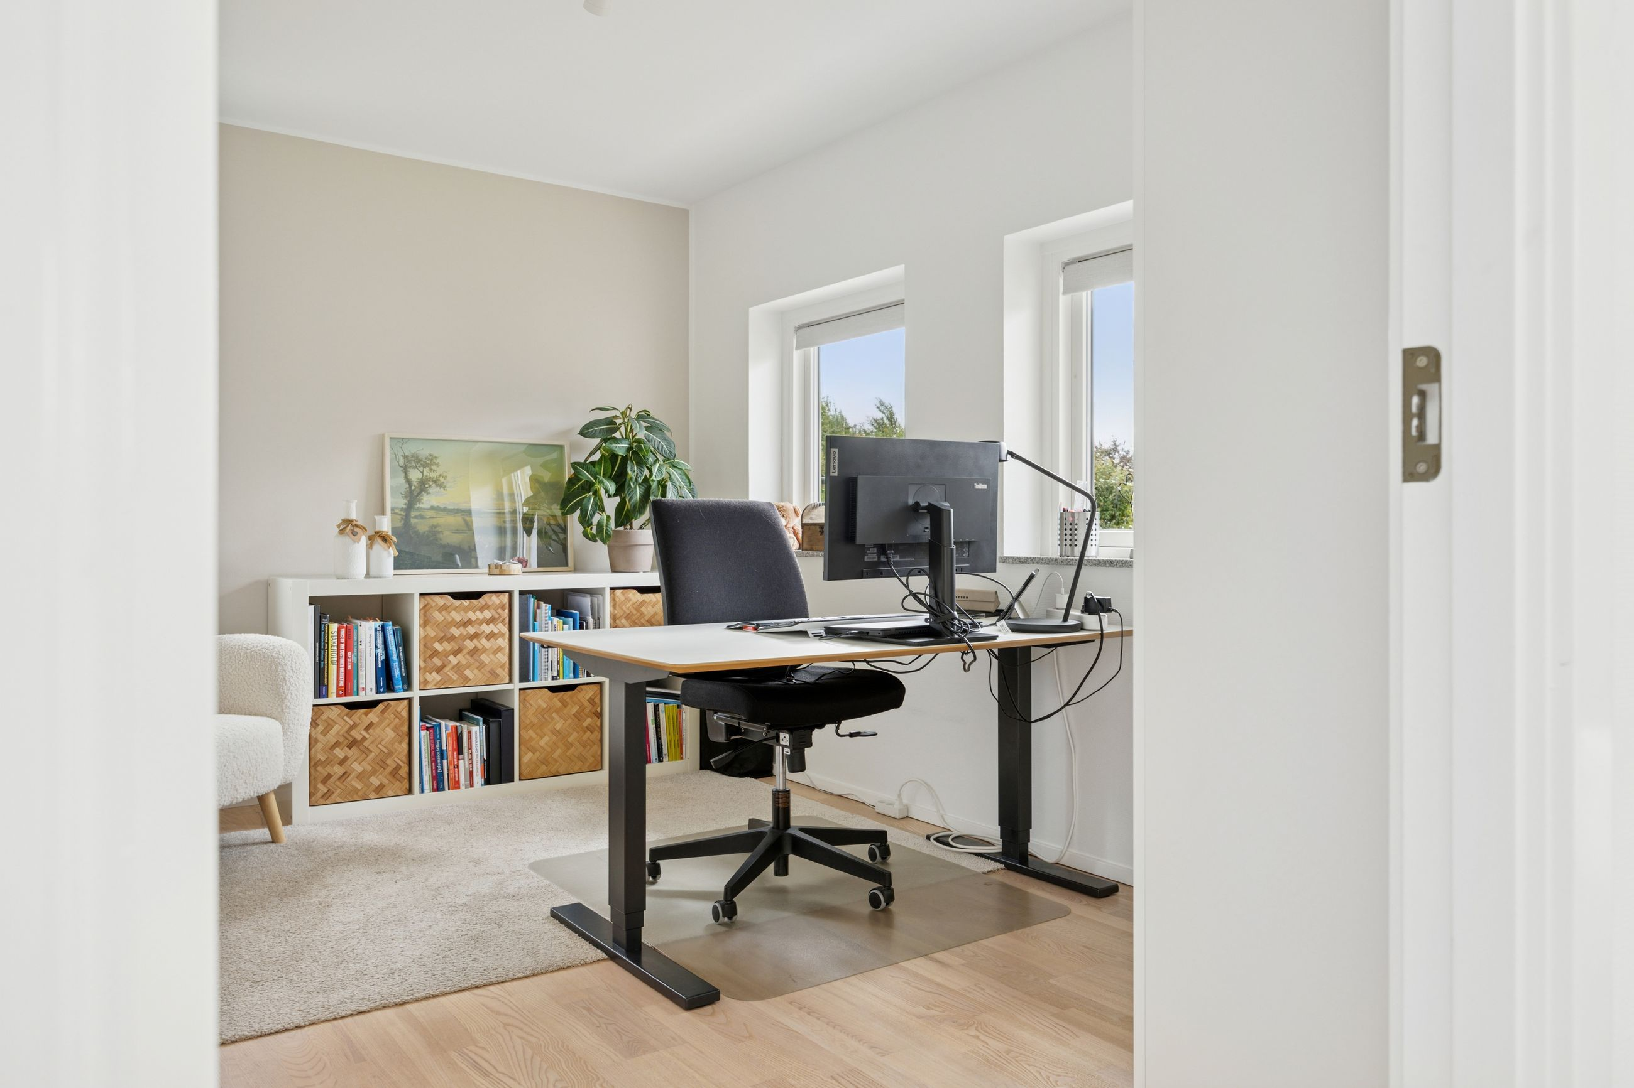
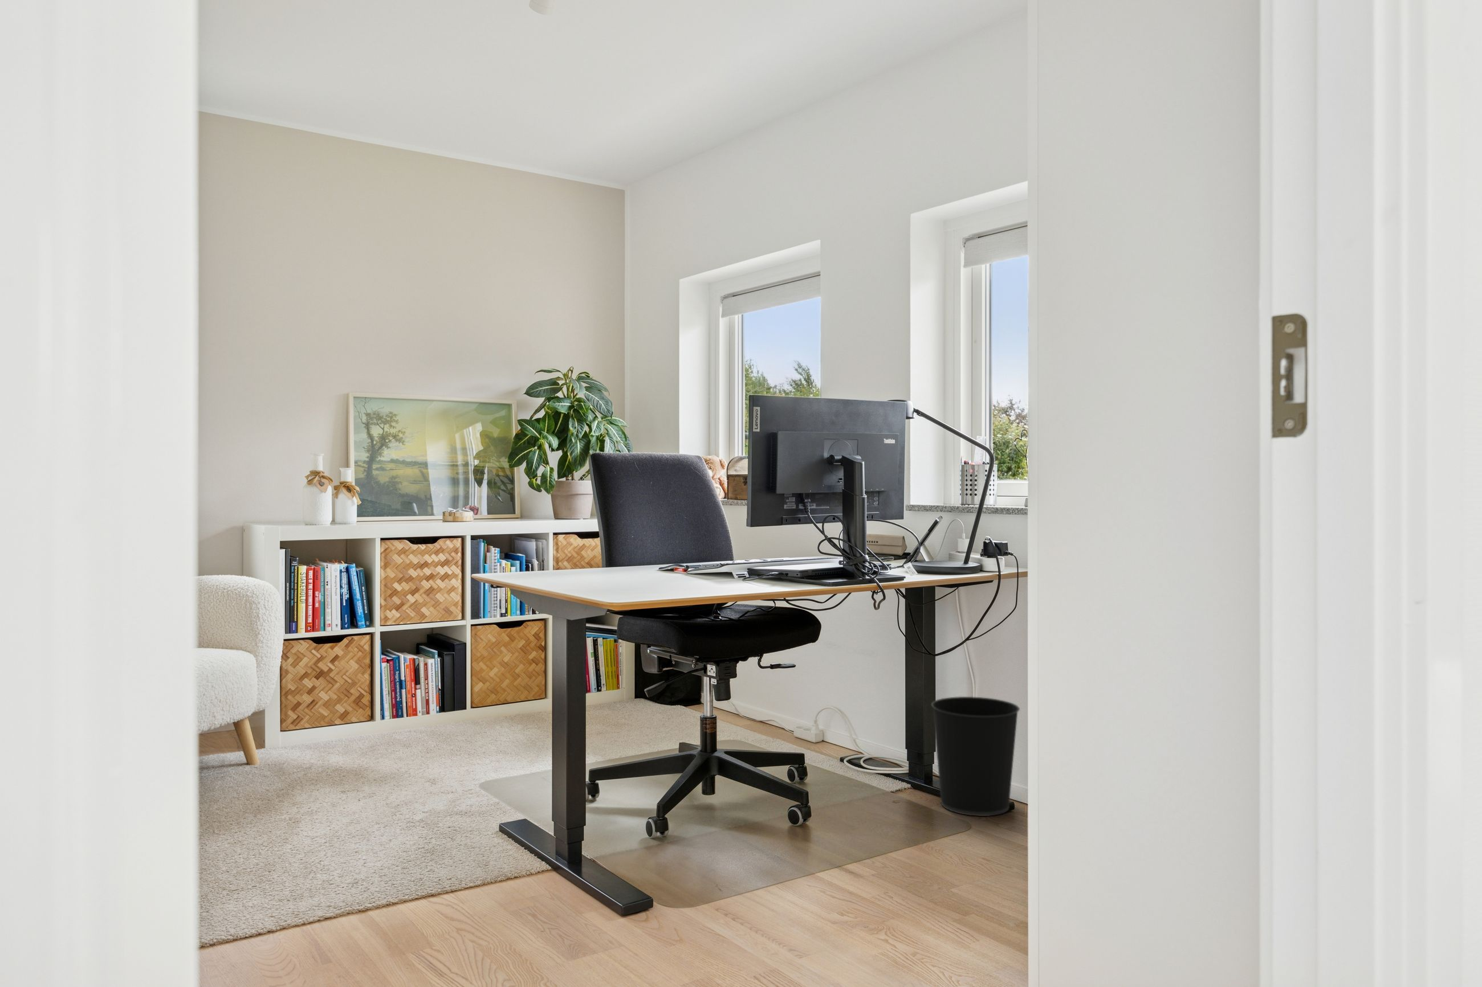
+ wastebasket [930,696,1020,816]
